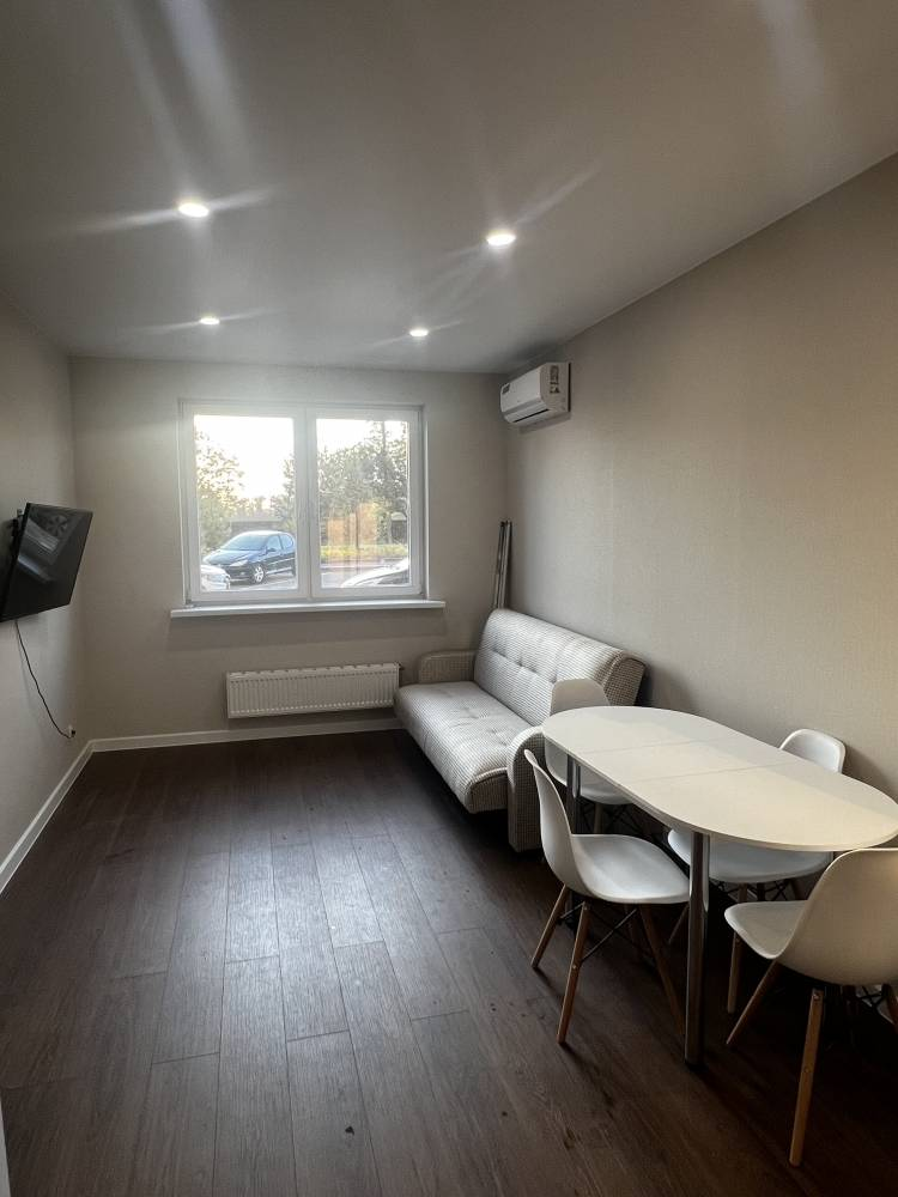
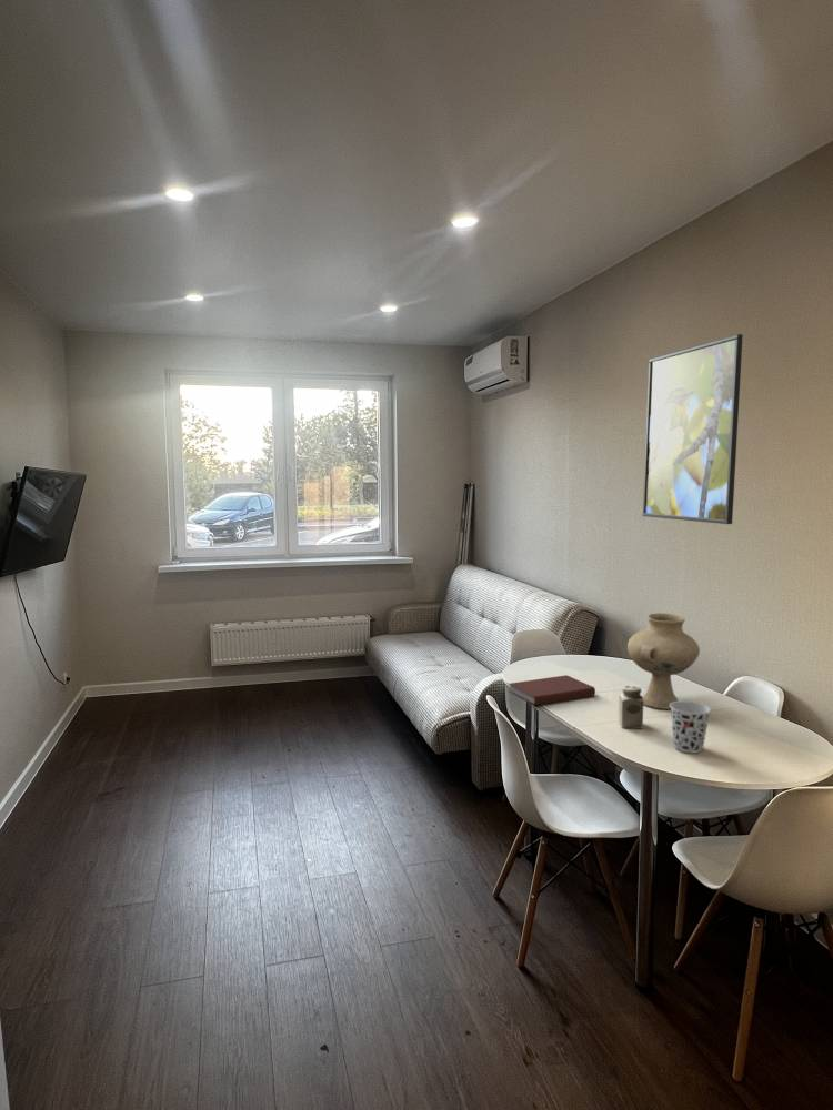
+ salt shaker [618,685,644,730]
+ vase [626,612,701,709]
+ cup [670,700,712,754]
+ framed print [642,333,744,525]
+ book [509,674,596,706]
